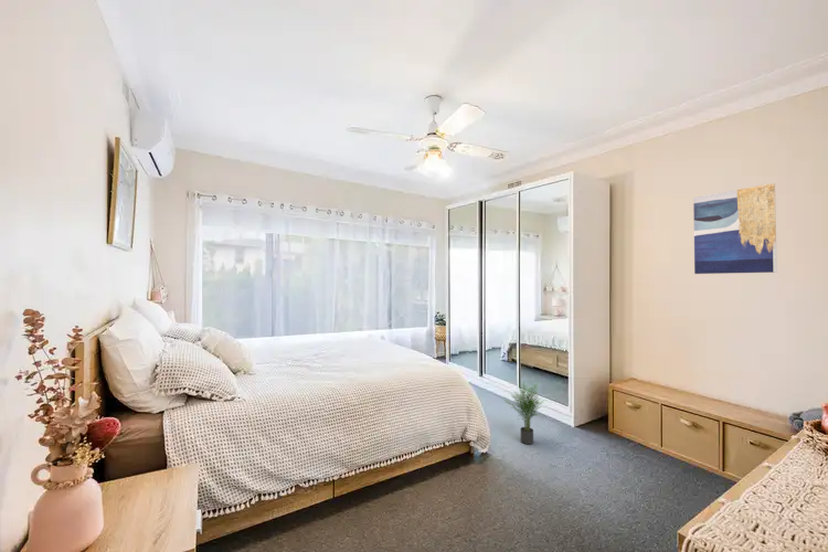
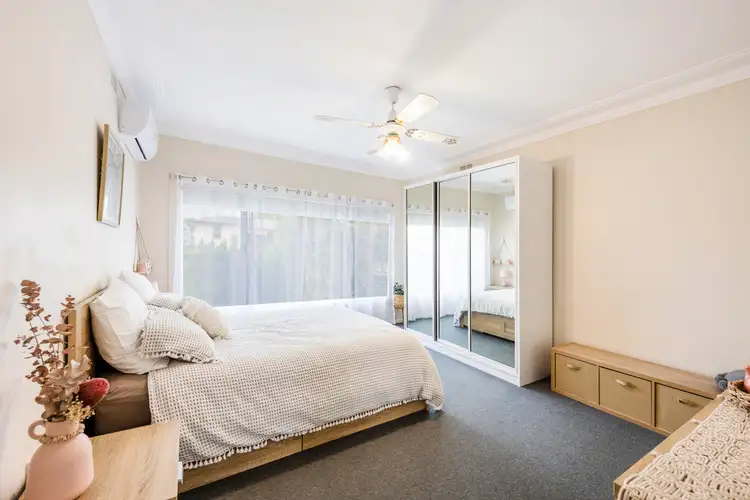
- potted plant [506,380,545,445]
- wall art [692,182,778,275]
